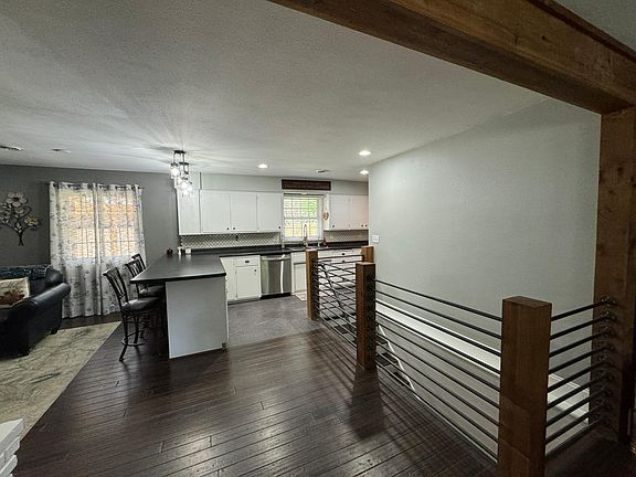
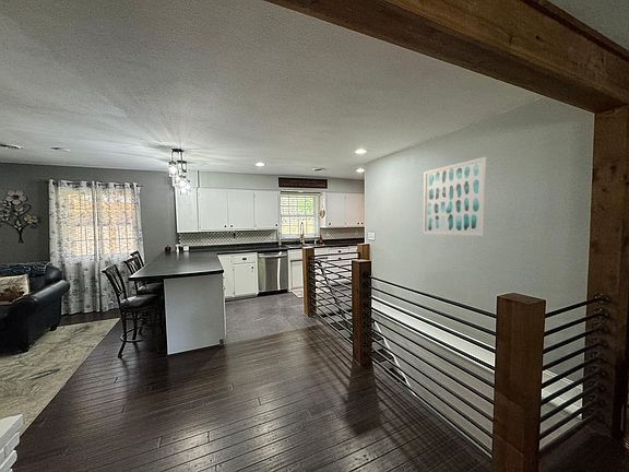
+ wall art [422,156,487,237]
